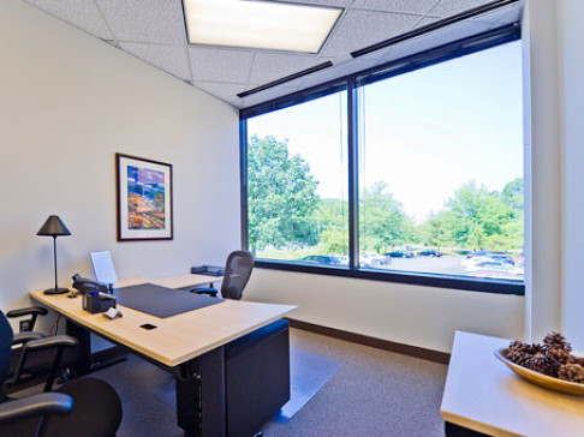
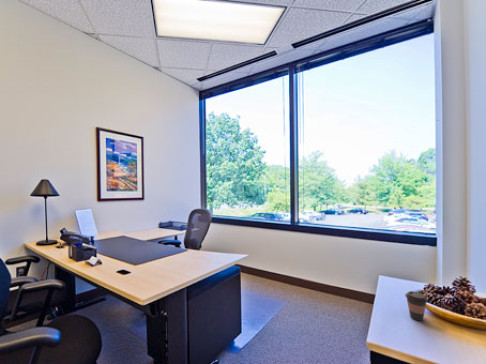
+ coffee cup [404,290,429,322]
